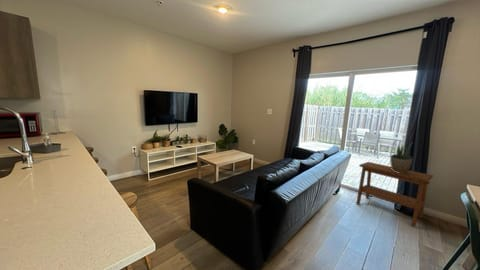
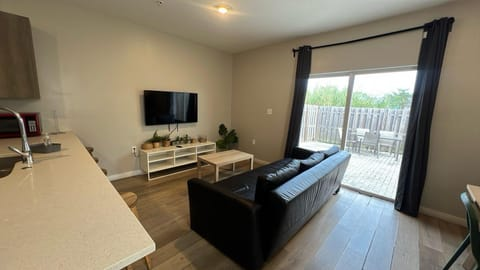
- potted plant [389,141,414,173]
- side table [355,161,434,228]
